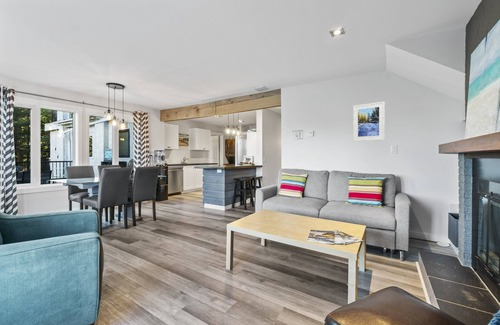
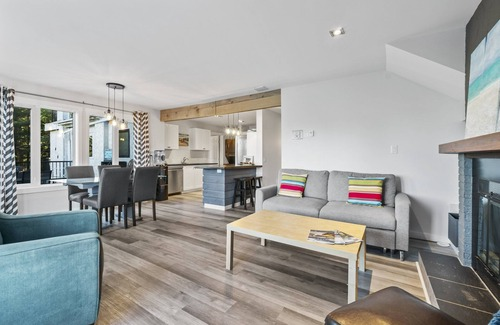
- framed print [352,101,386,142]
